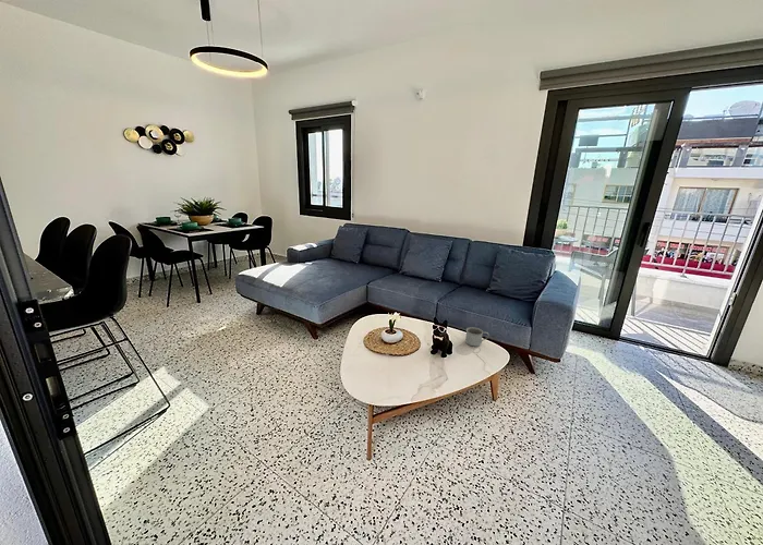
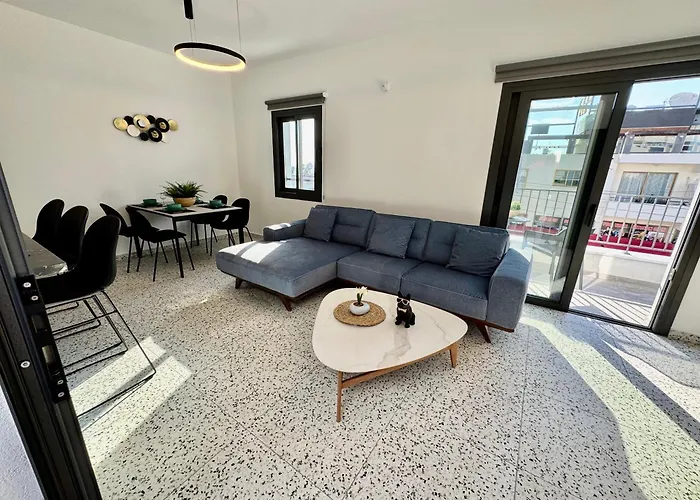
- mug [464,326,489,348]
